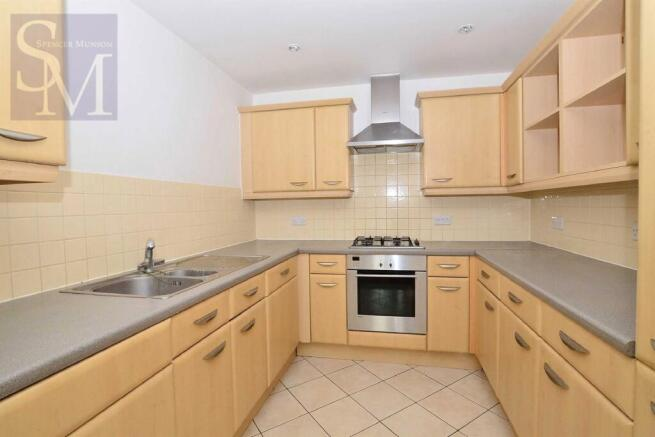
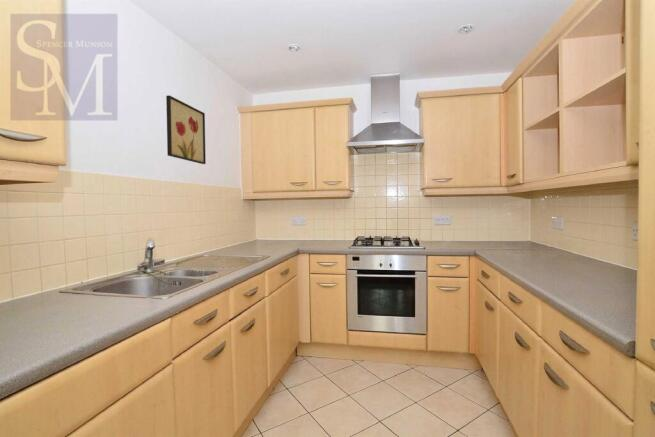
+ wall art [165,94,207,165]
